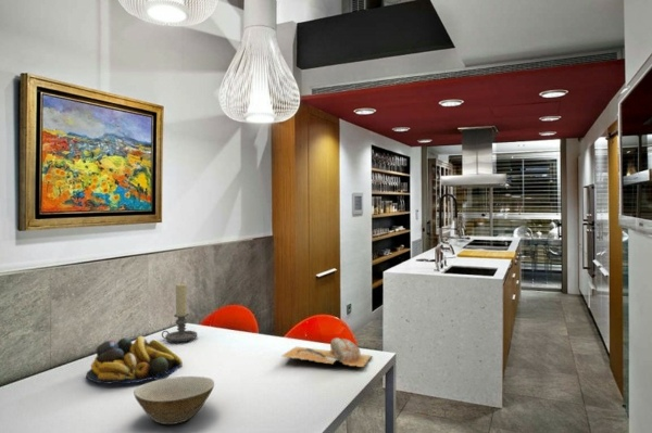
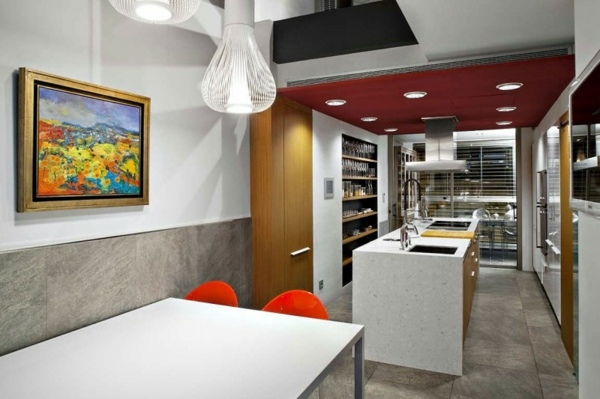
- candle holder [161,282,198,343]
- fruit bowl [85,335,184,385]
- bowl [133,375,215,425]
- chopping board [280,336,373,368]
